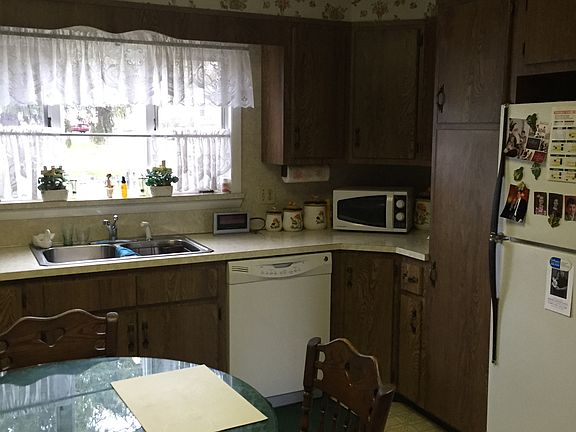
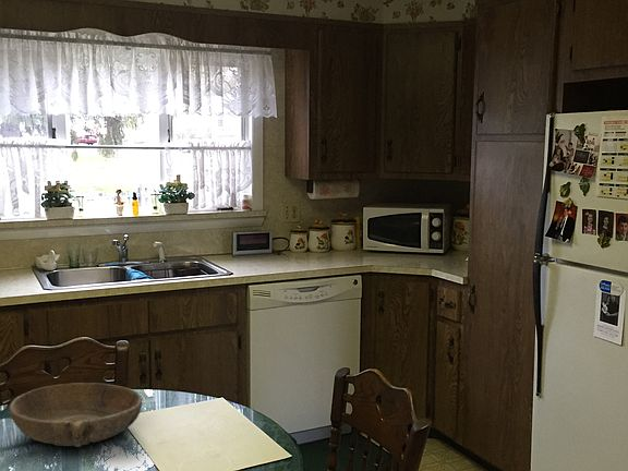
+ bowl [8,382,143,448]
